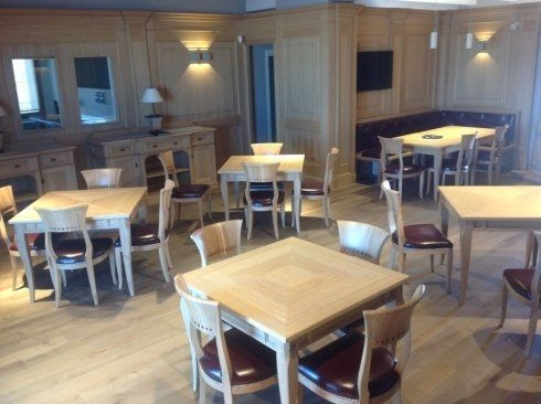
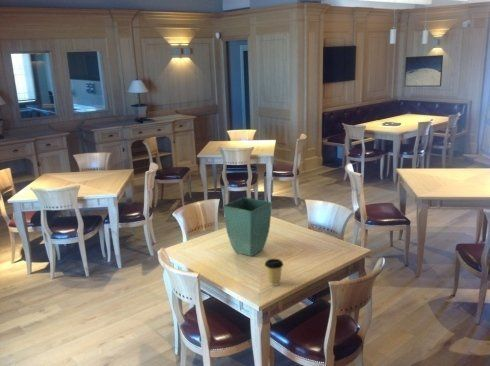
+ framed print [404,54,444,88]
+ coffee cup [264,258,284,287]
+ flower pot [223,196,273,257]
